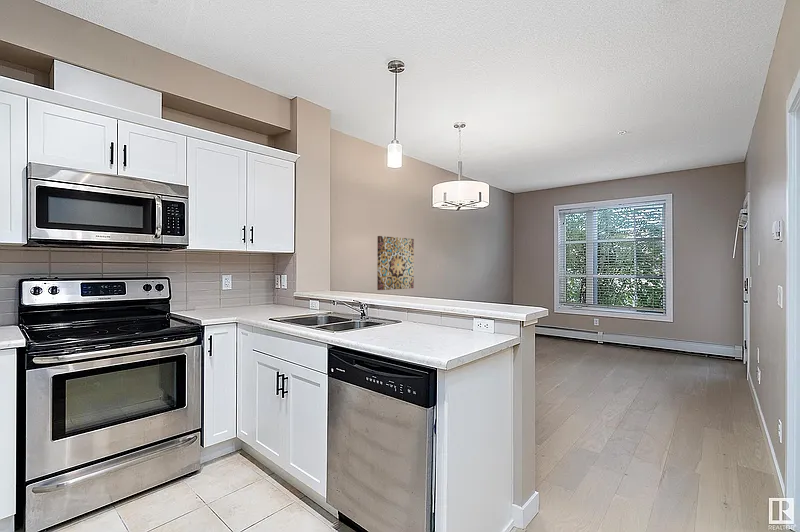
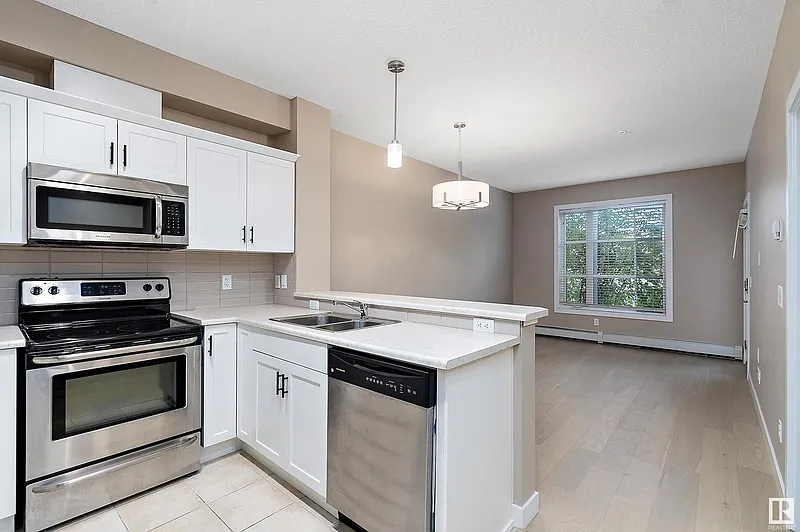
- wall art [376,235,415,291]
